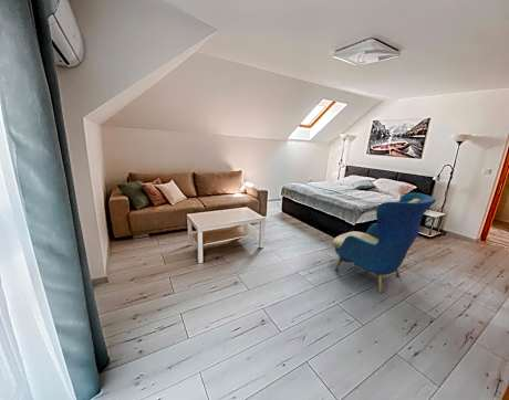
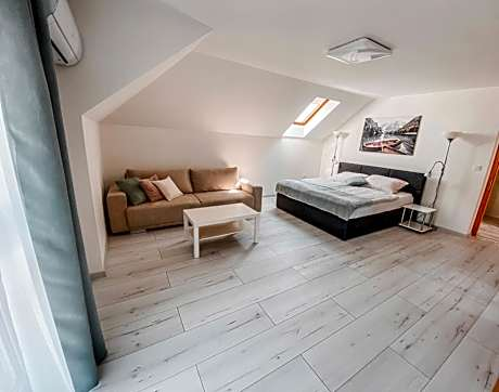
- armchair [332,191,437,294]
